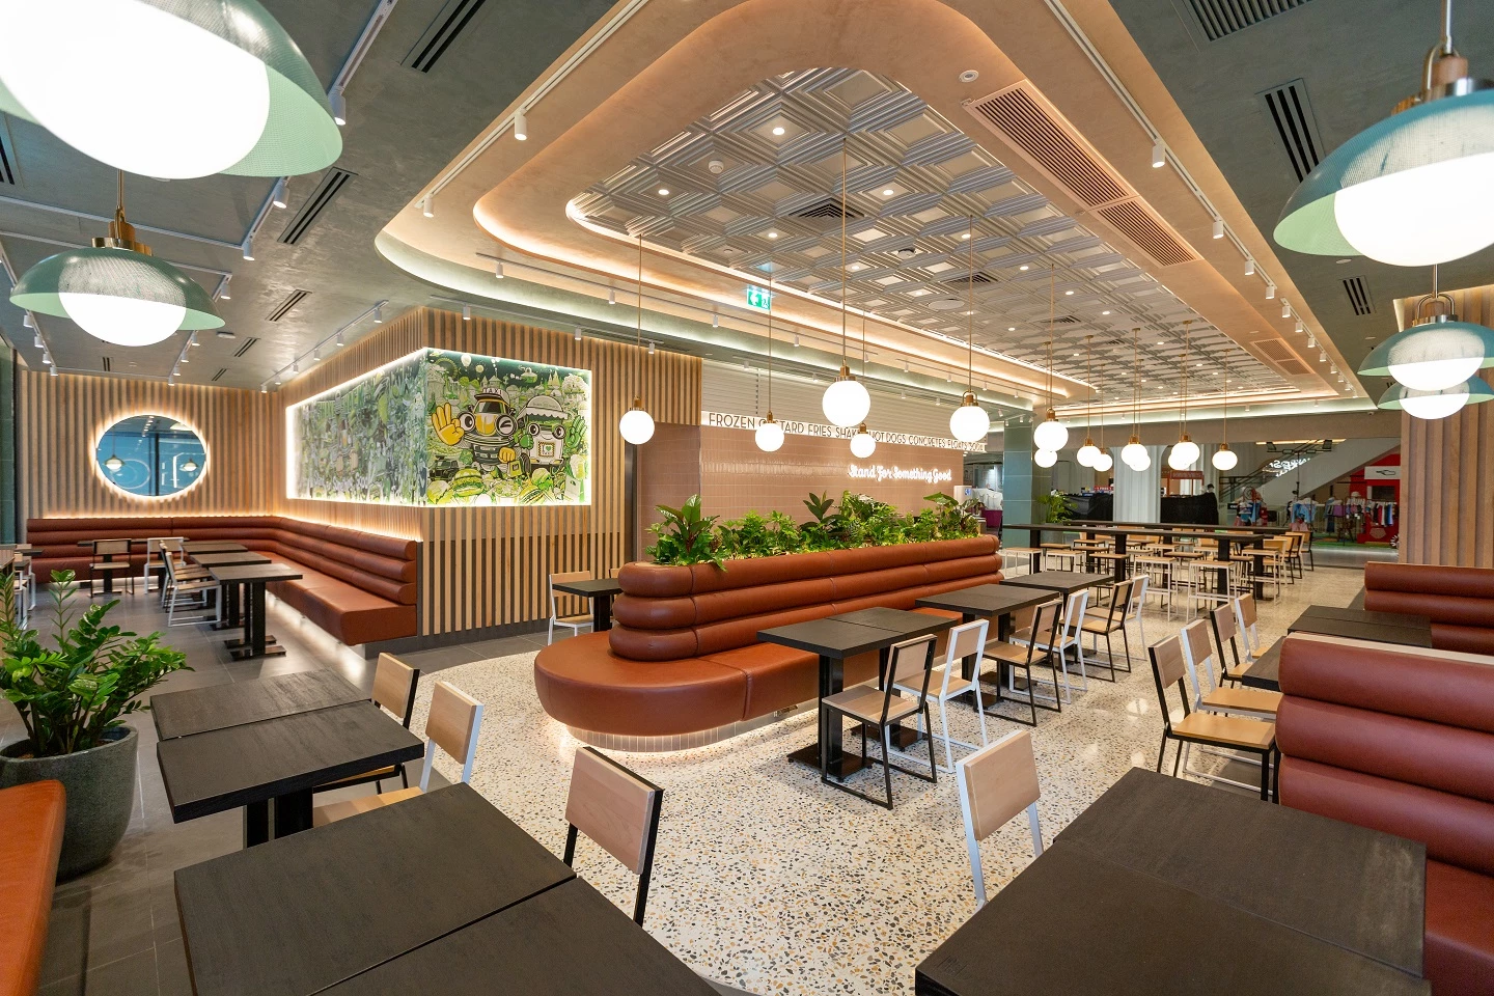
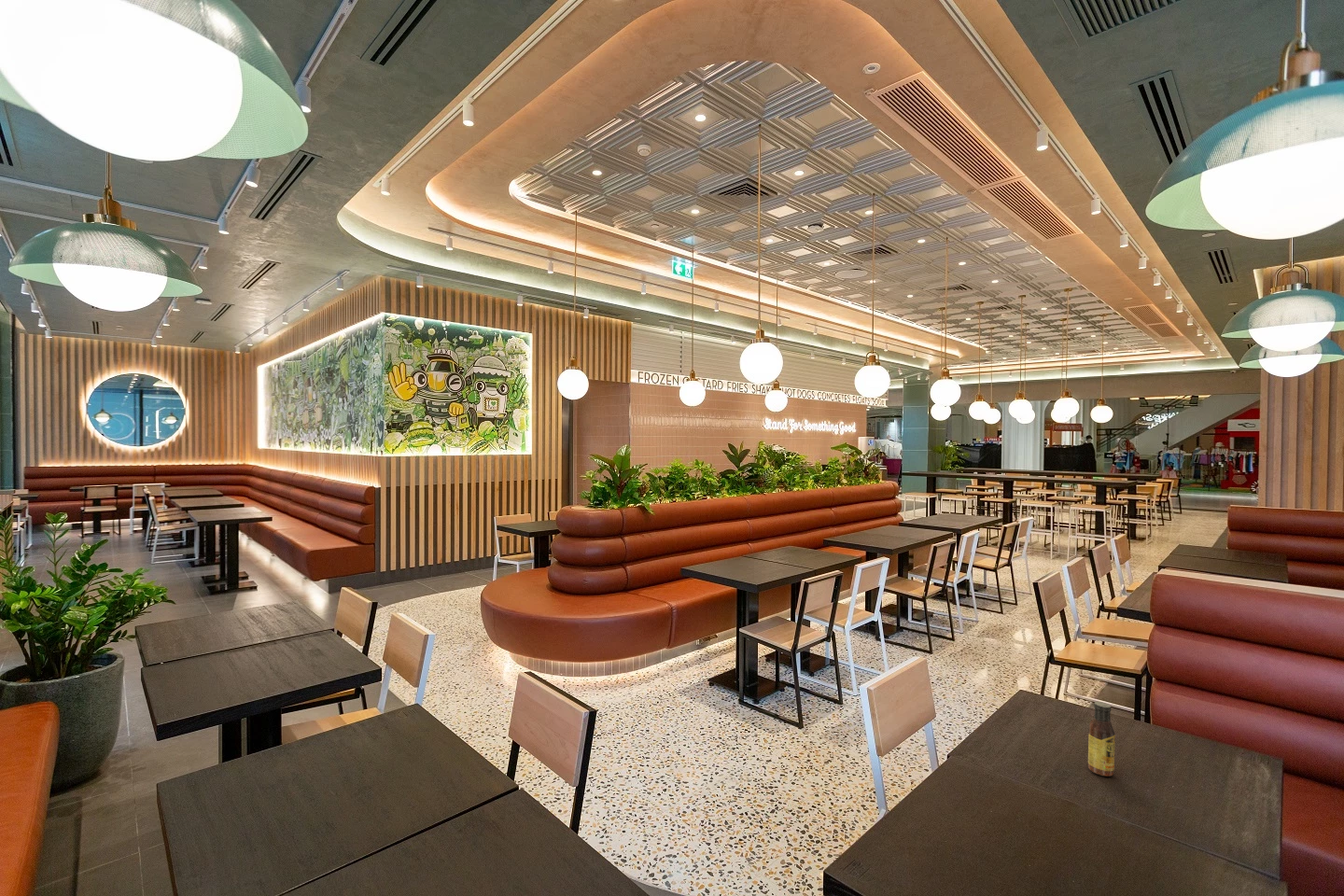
+ sauce bottle [1087,701,1116,777]
